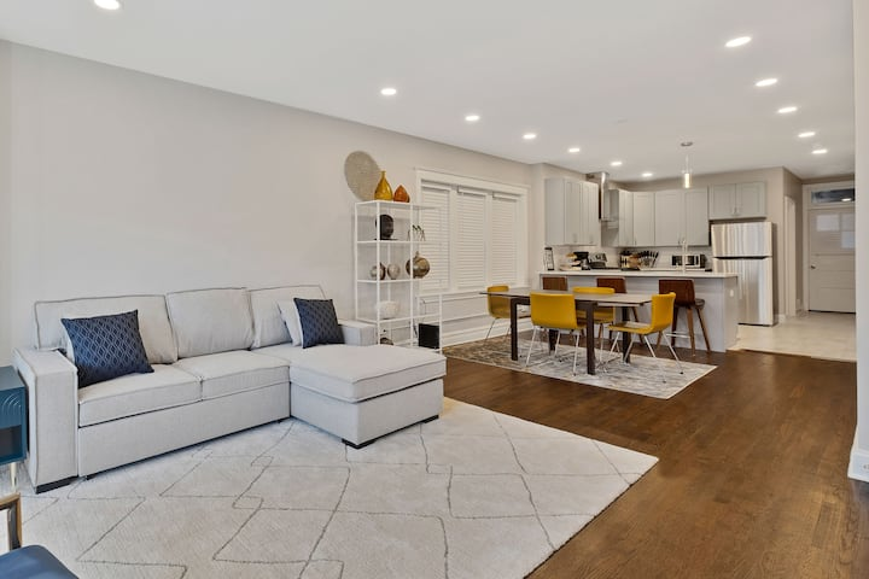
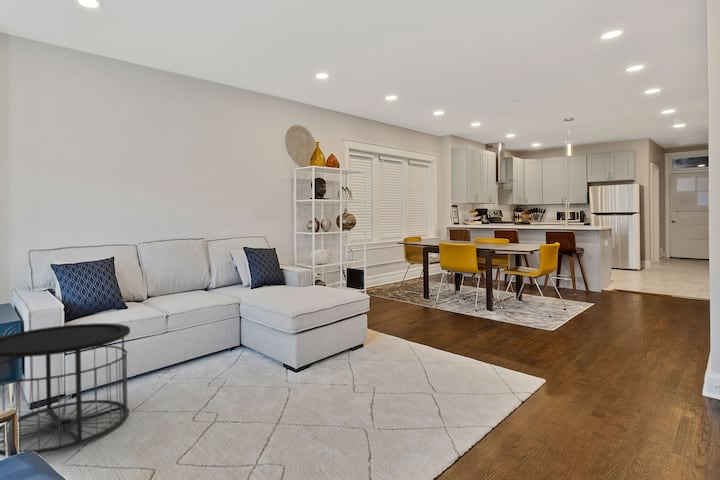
+ side table [0,322,131,457]
